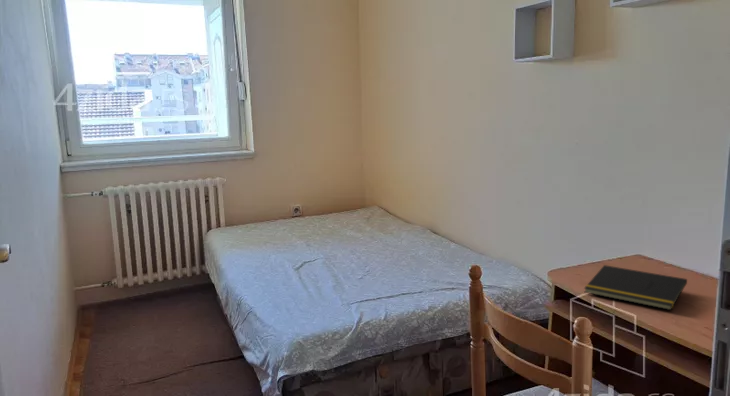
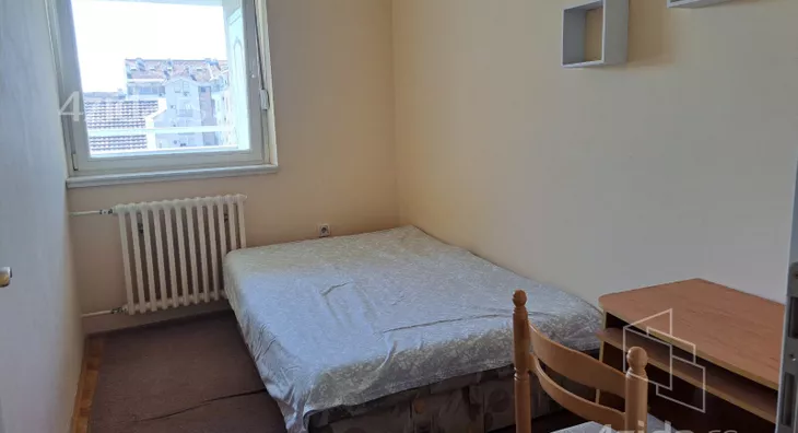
- notepad [583,264,688,311]
